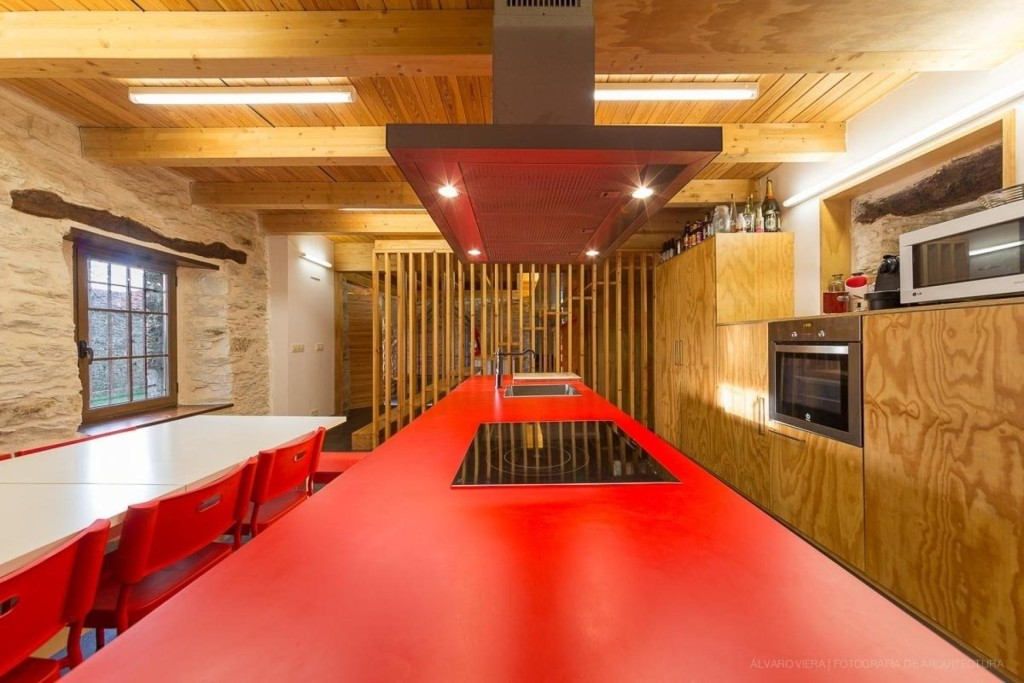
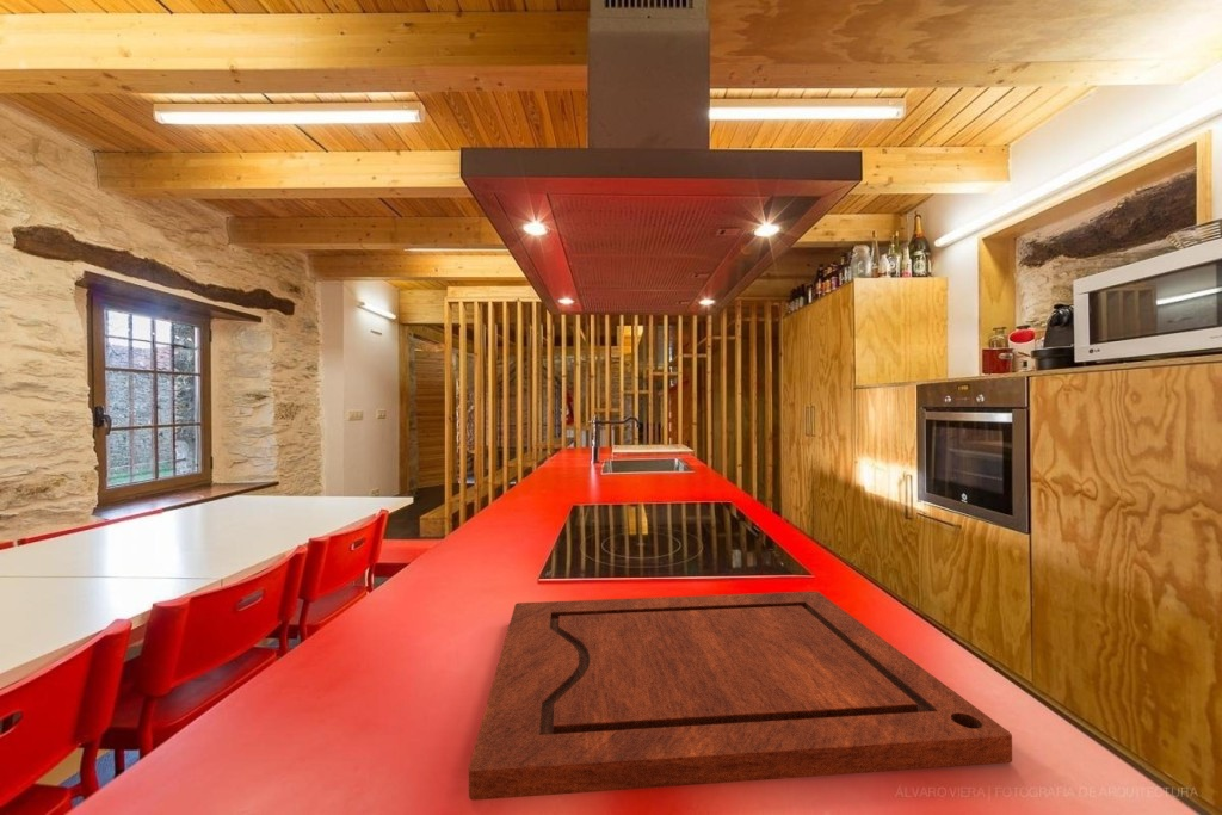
+ cutting board [468,591,1013,802]
